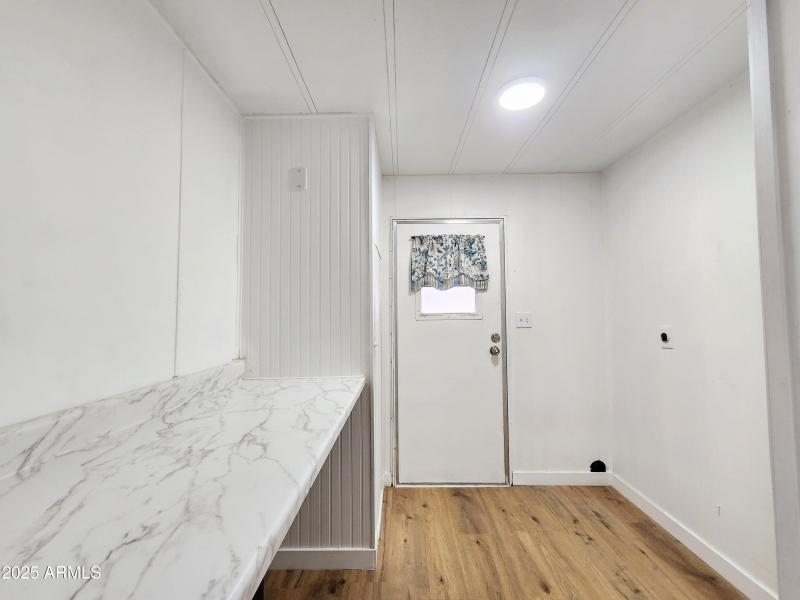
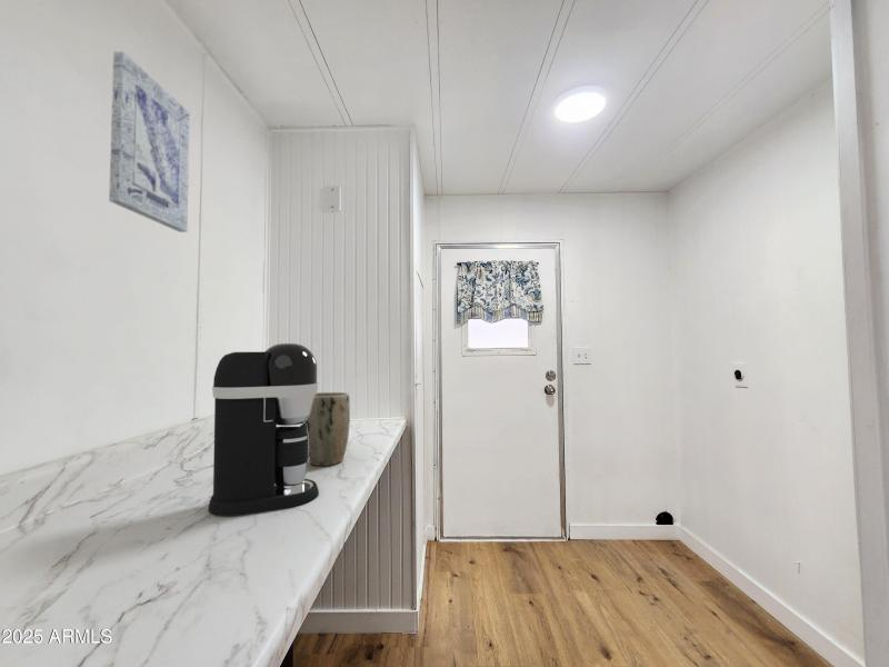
+ wall art [108,50,191,233]
+ coffee maker [207,342,320,517]
+ plant pot [303,391,351,467]
